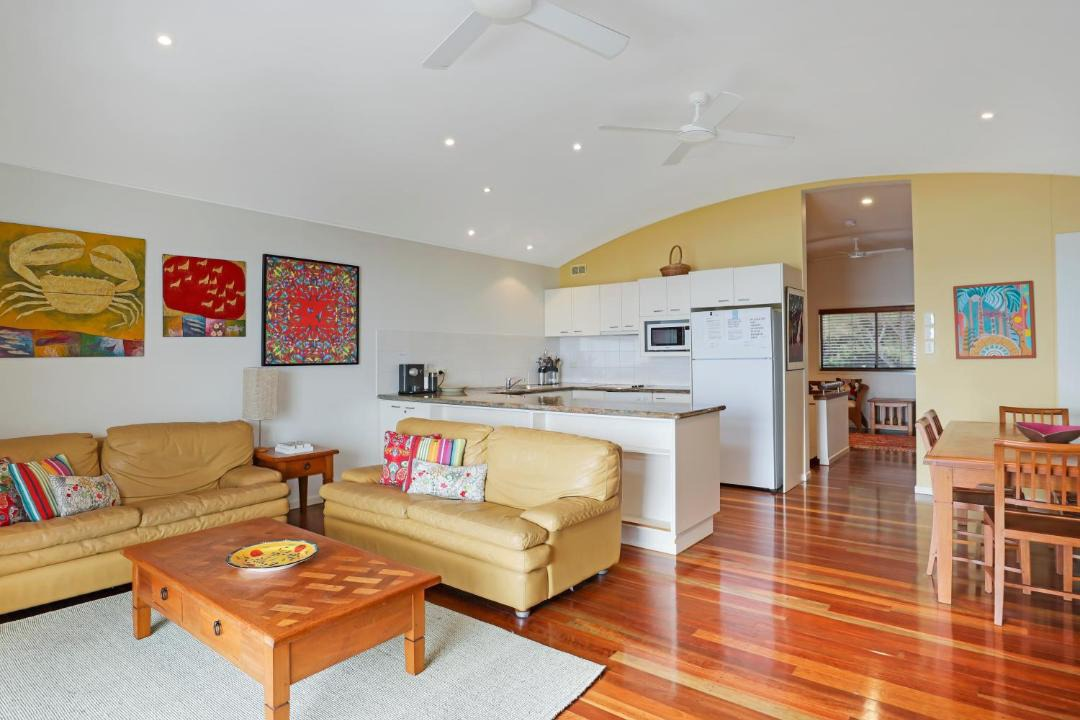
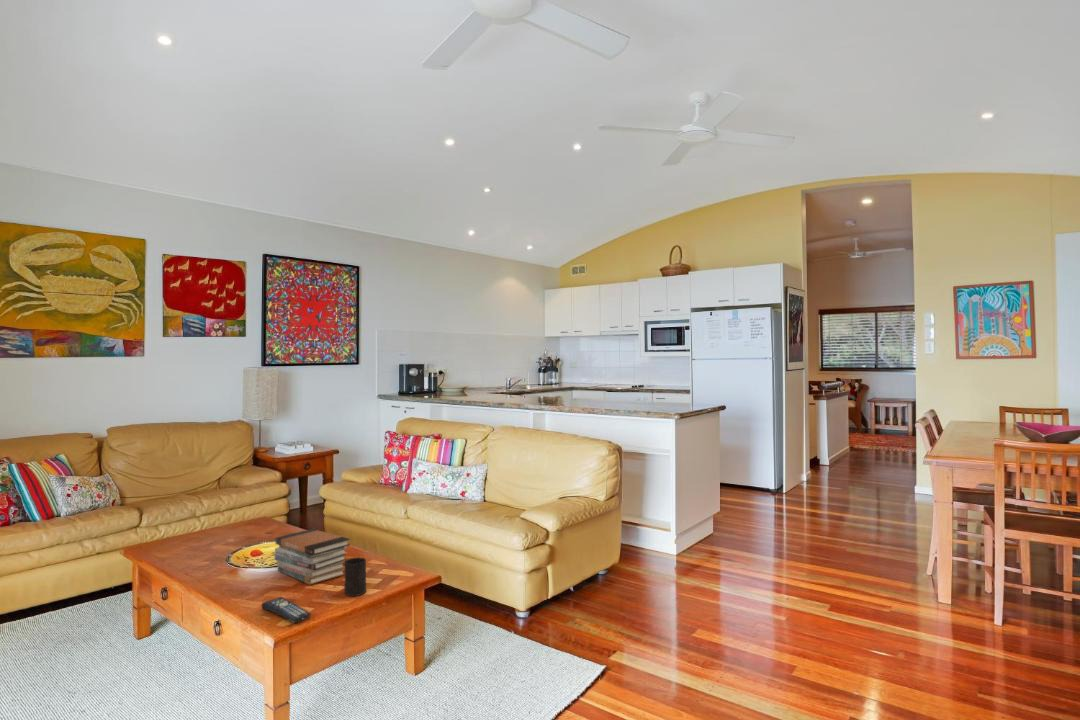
+ cup [344,556,367,597]
+ book stack [274,528,351,586]
+ remote control [261,596,312,624]
